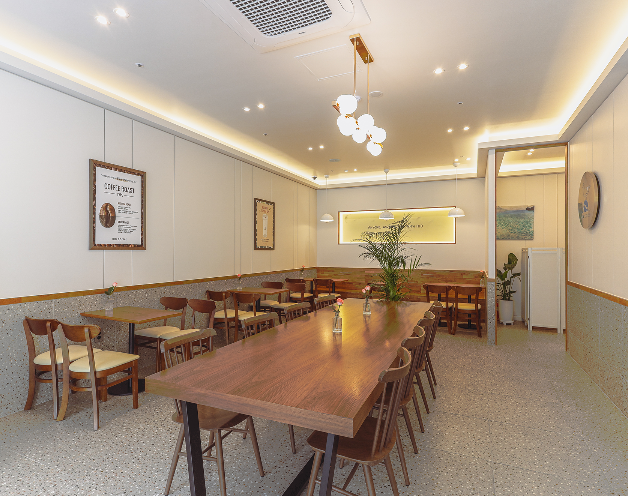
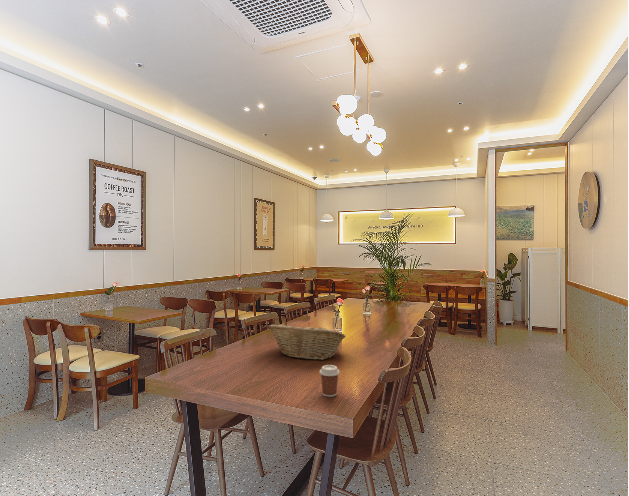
+ coffee cup [319,364,340,398]
+ fruit basket [268,322,347,361]
